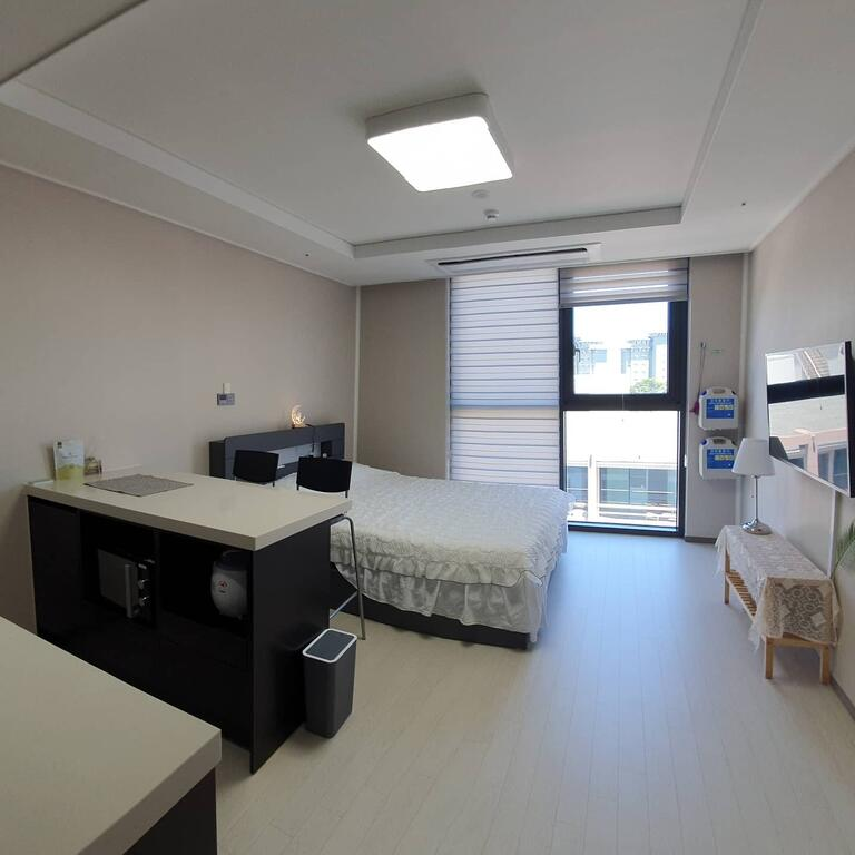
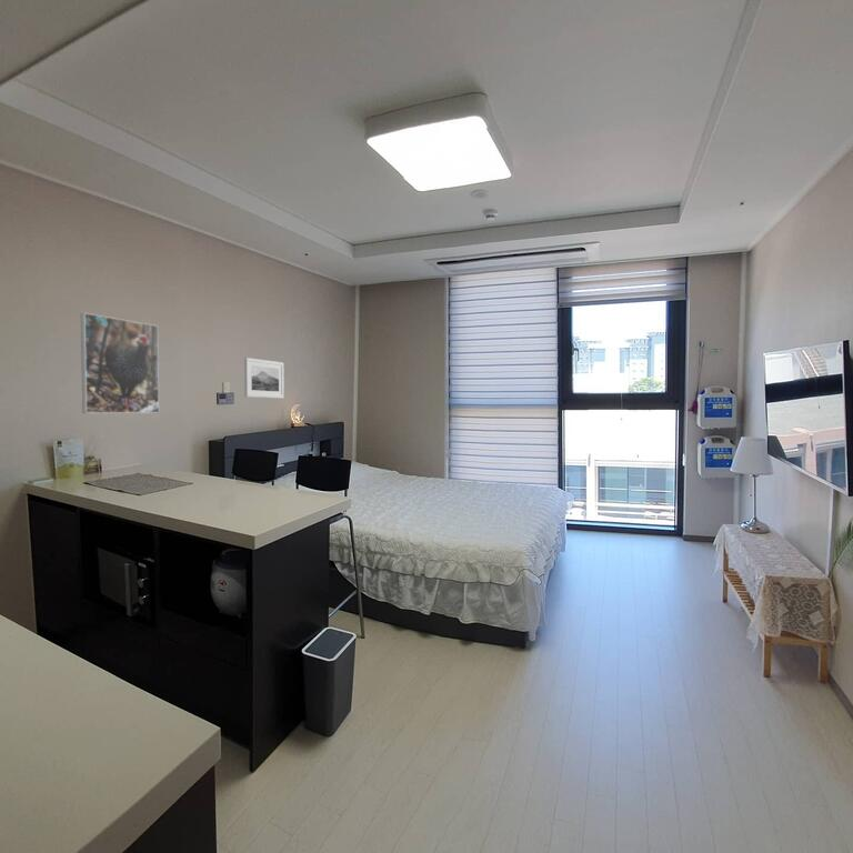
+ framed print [243,357,285,400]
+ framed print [80,312,160,414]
